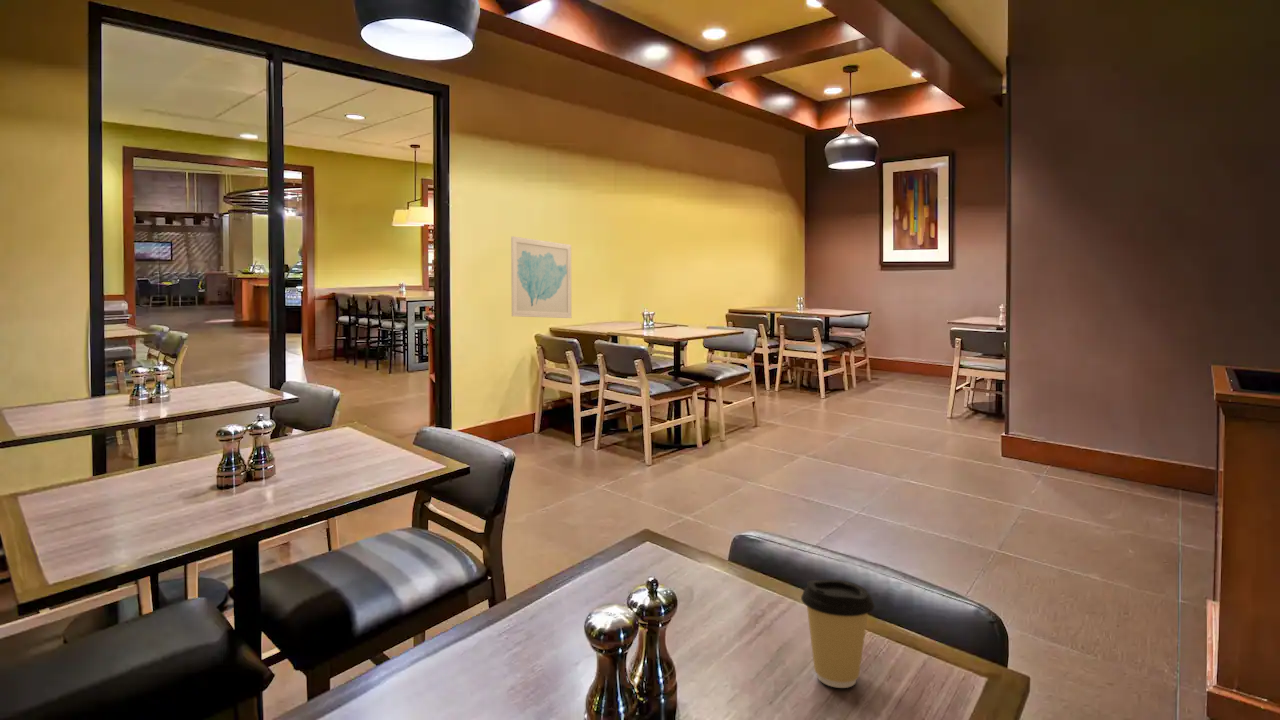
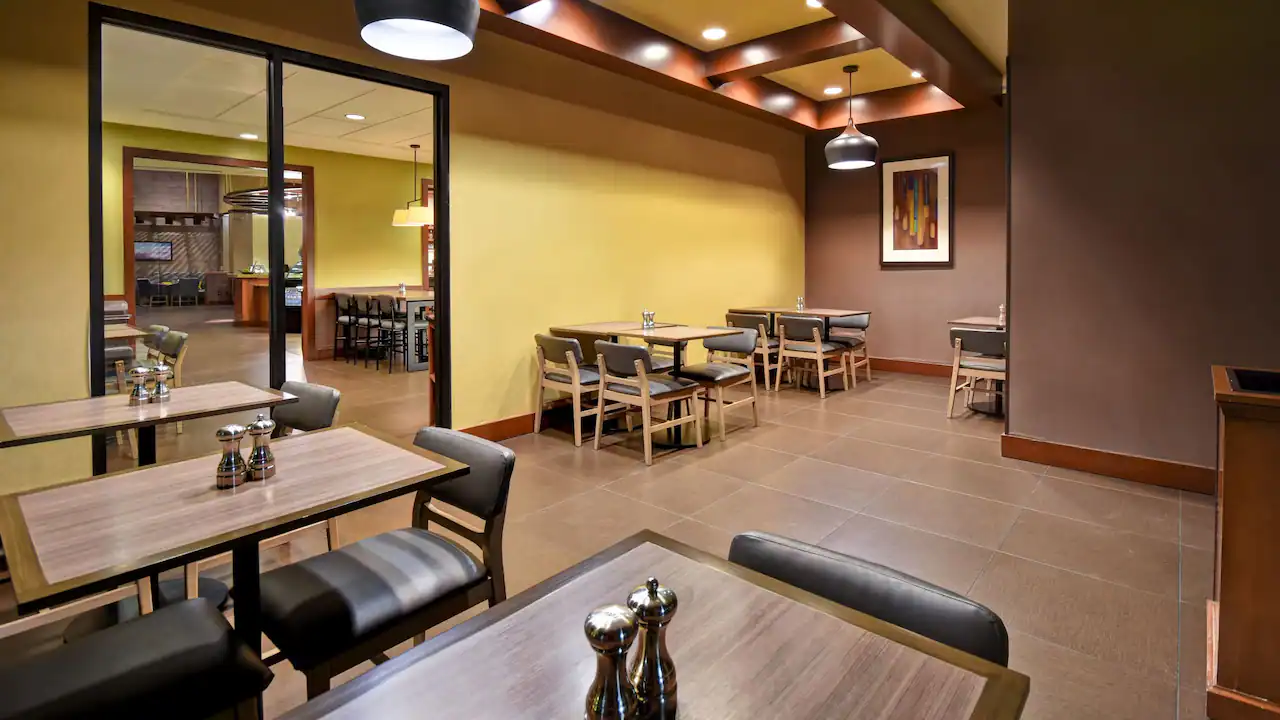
- wall art [510,235,572,319]
- coffee cup [800,579,875,689]
